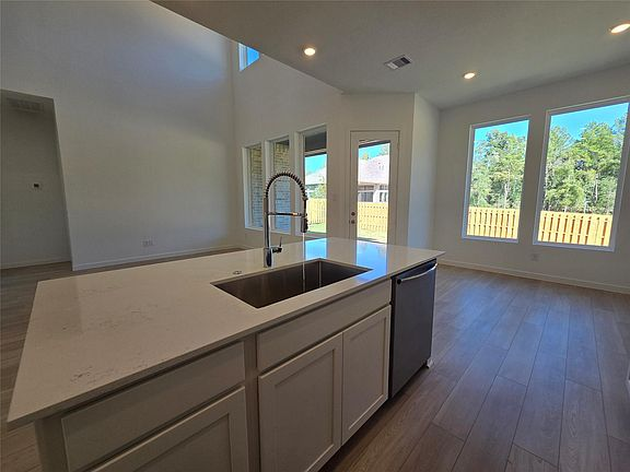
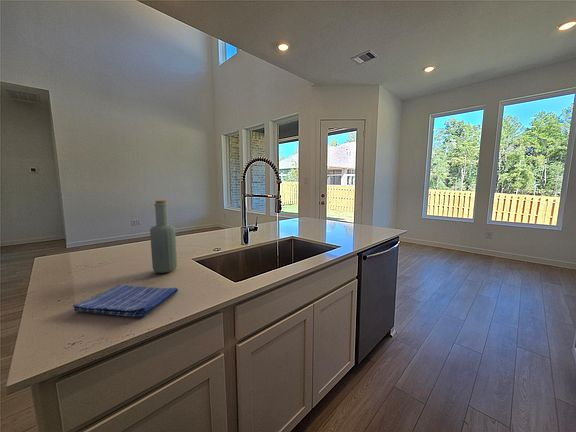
+ dish towel [72,284,179,318]
+ bottle [149,199,178,274]
